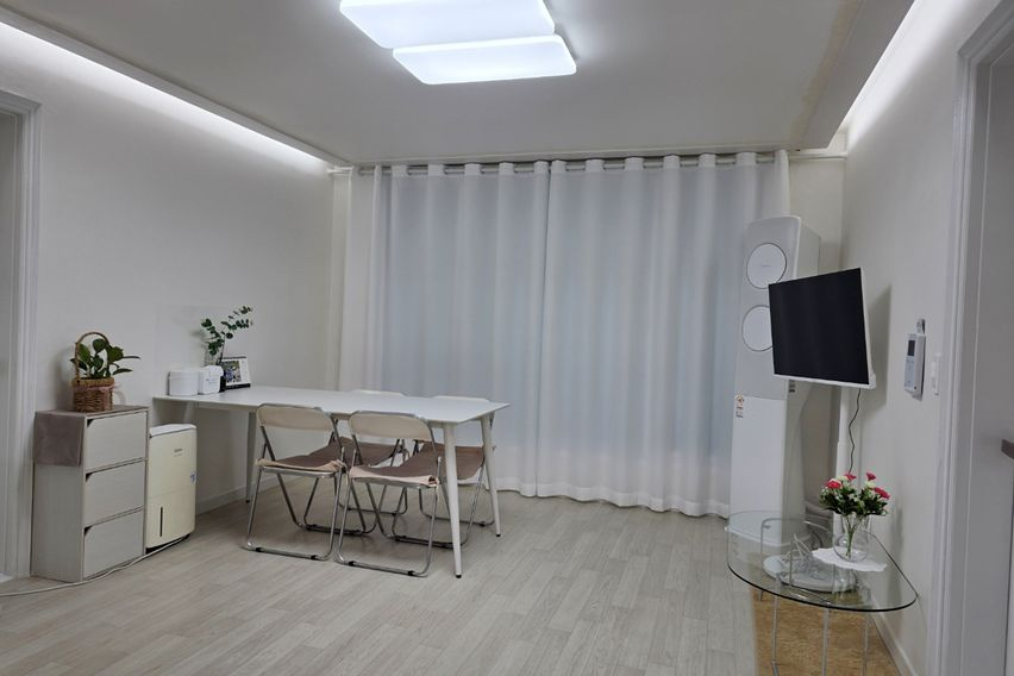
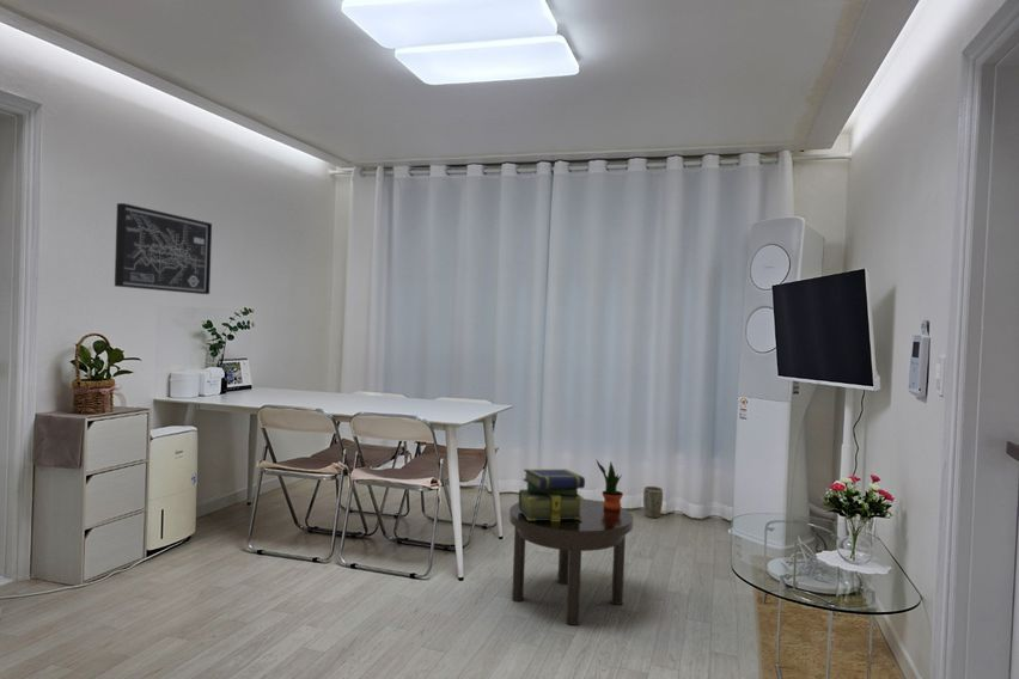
+ side table [508,497,634,626]
+ plant pot [642,485,664,519]
+ potted plant [596,459,624,510]
+ wall art [114,202,213,295]
+ stack of books [518,469,586,521]
